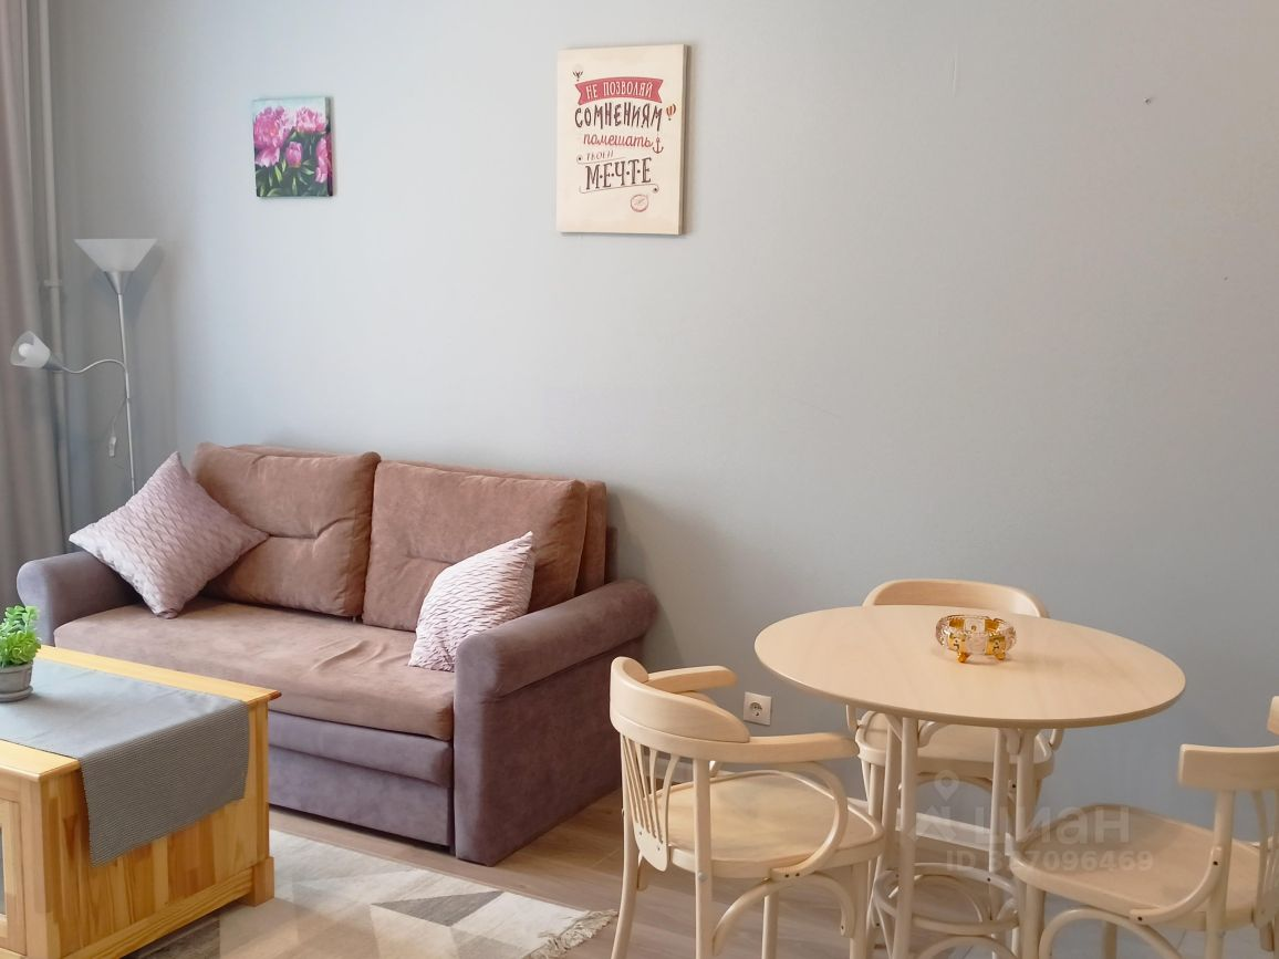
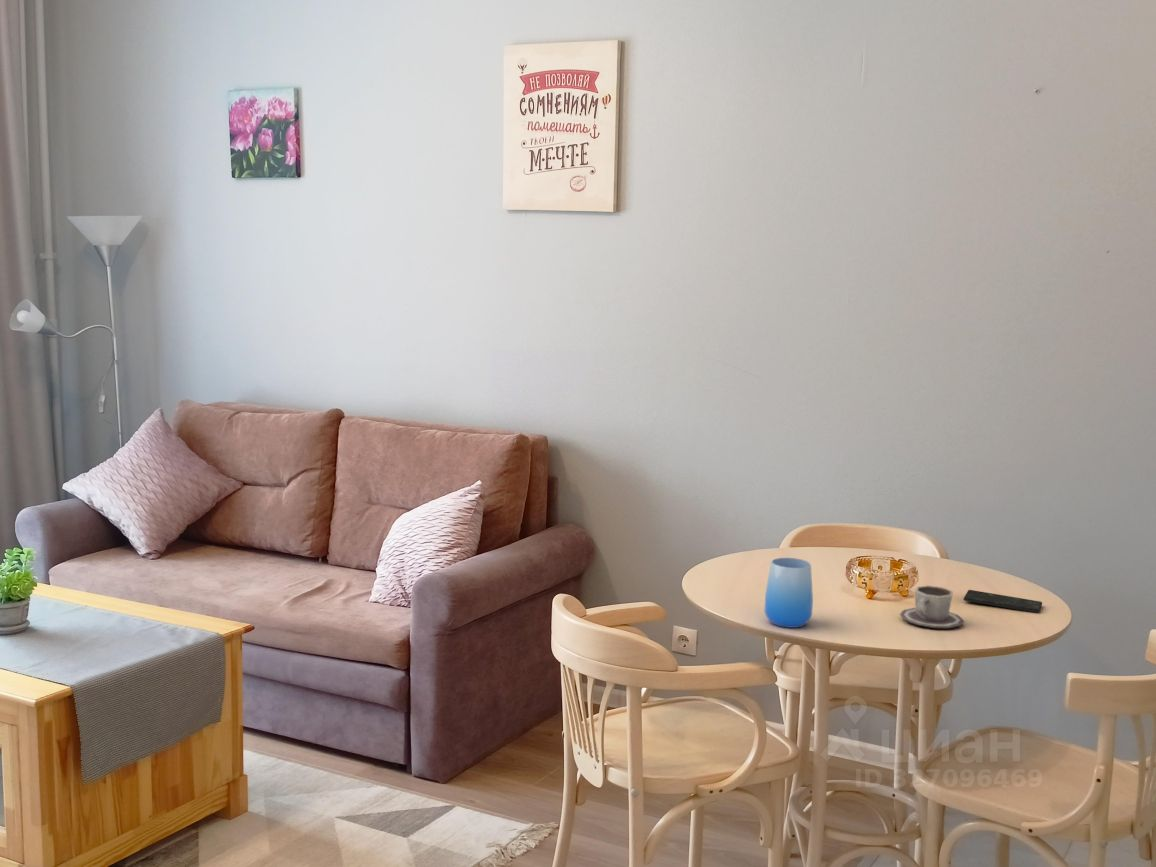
+ cup [899,584,965,629]
+ cup [763,557,814,629]
+ smartphone [963,589,1043,614]
